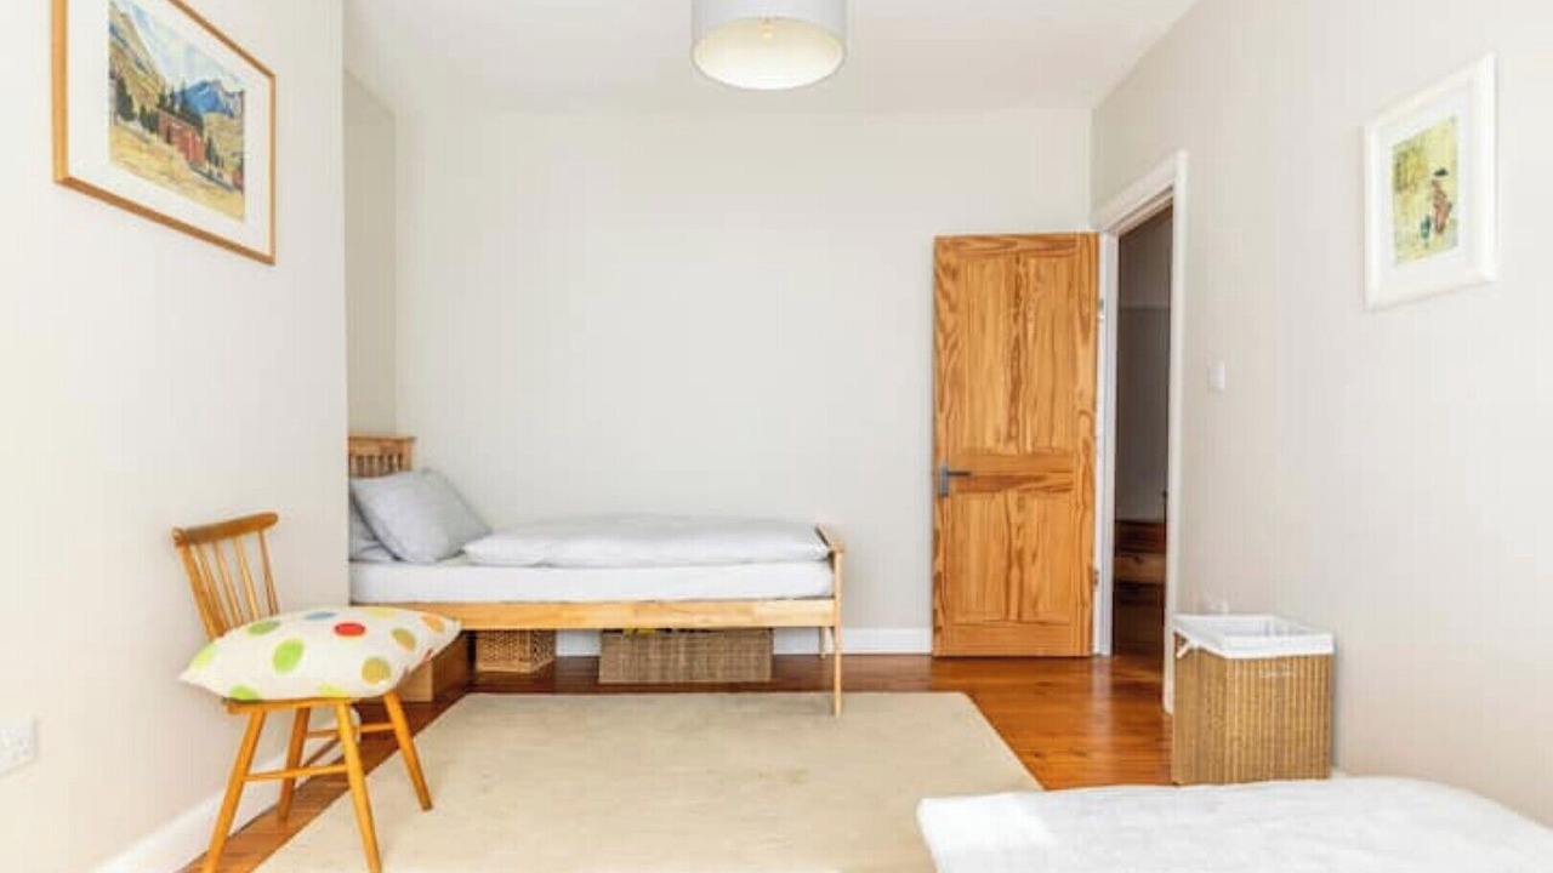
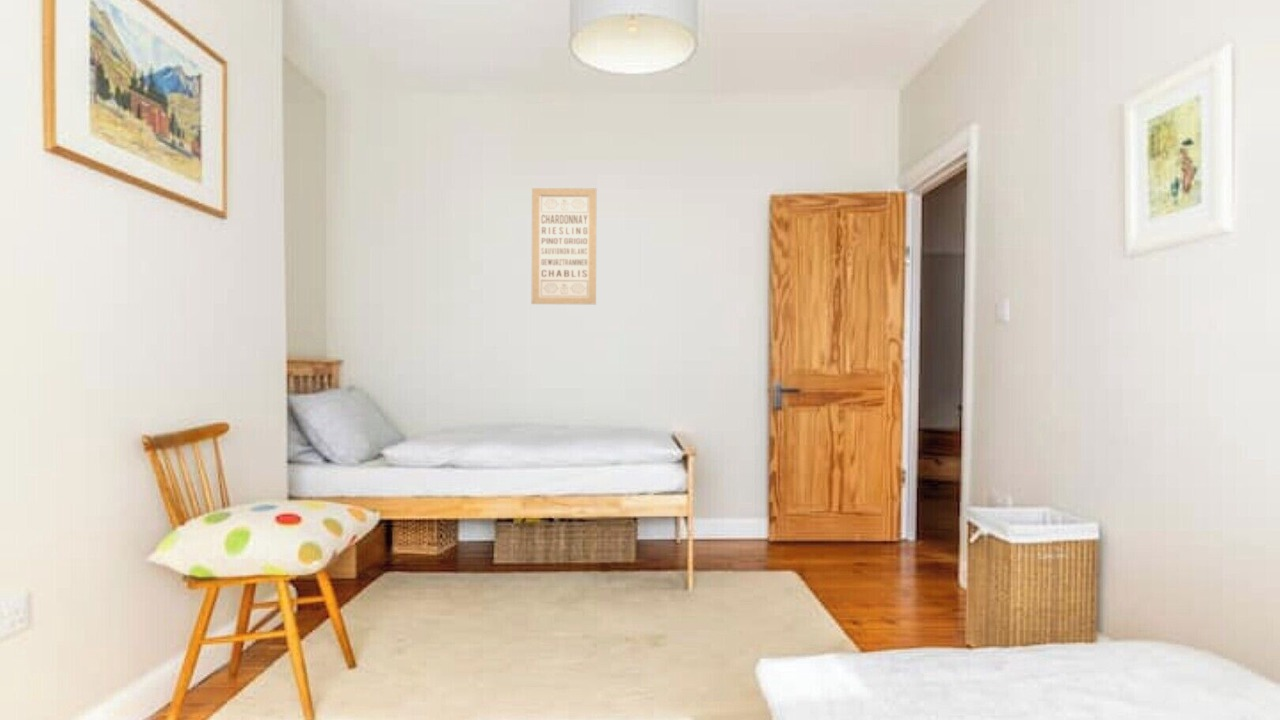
+ wall art [531,187,597,305]
